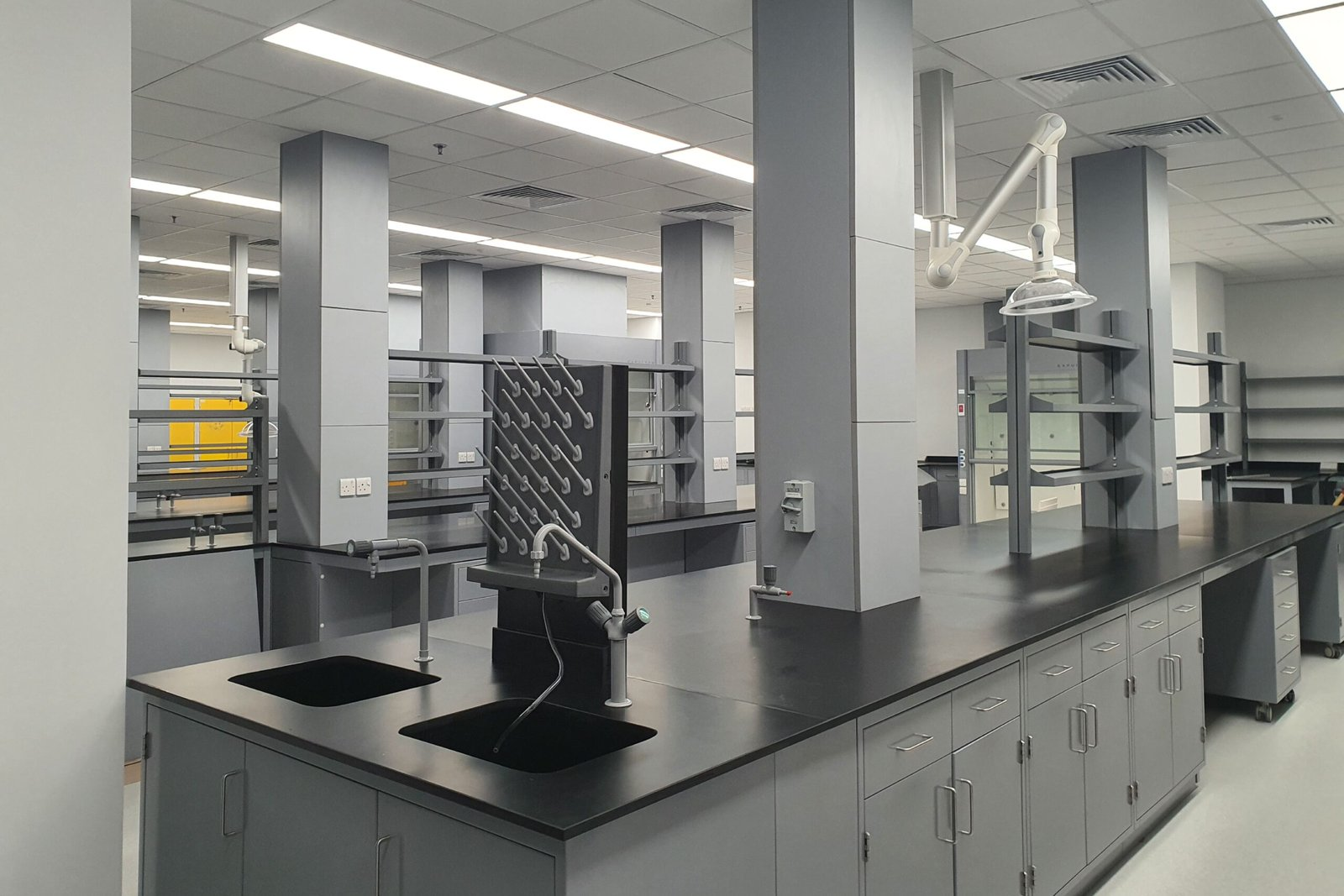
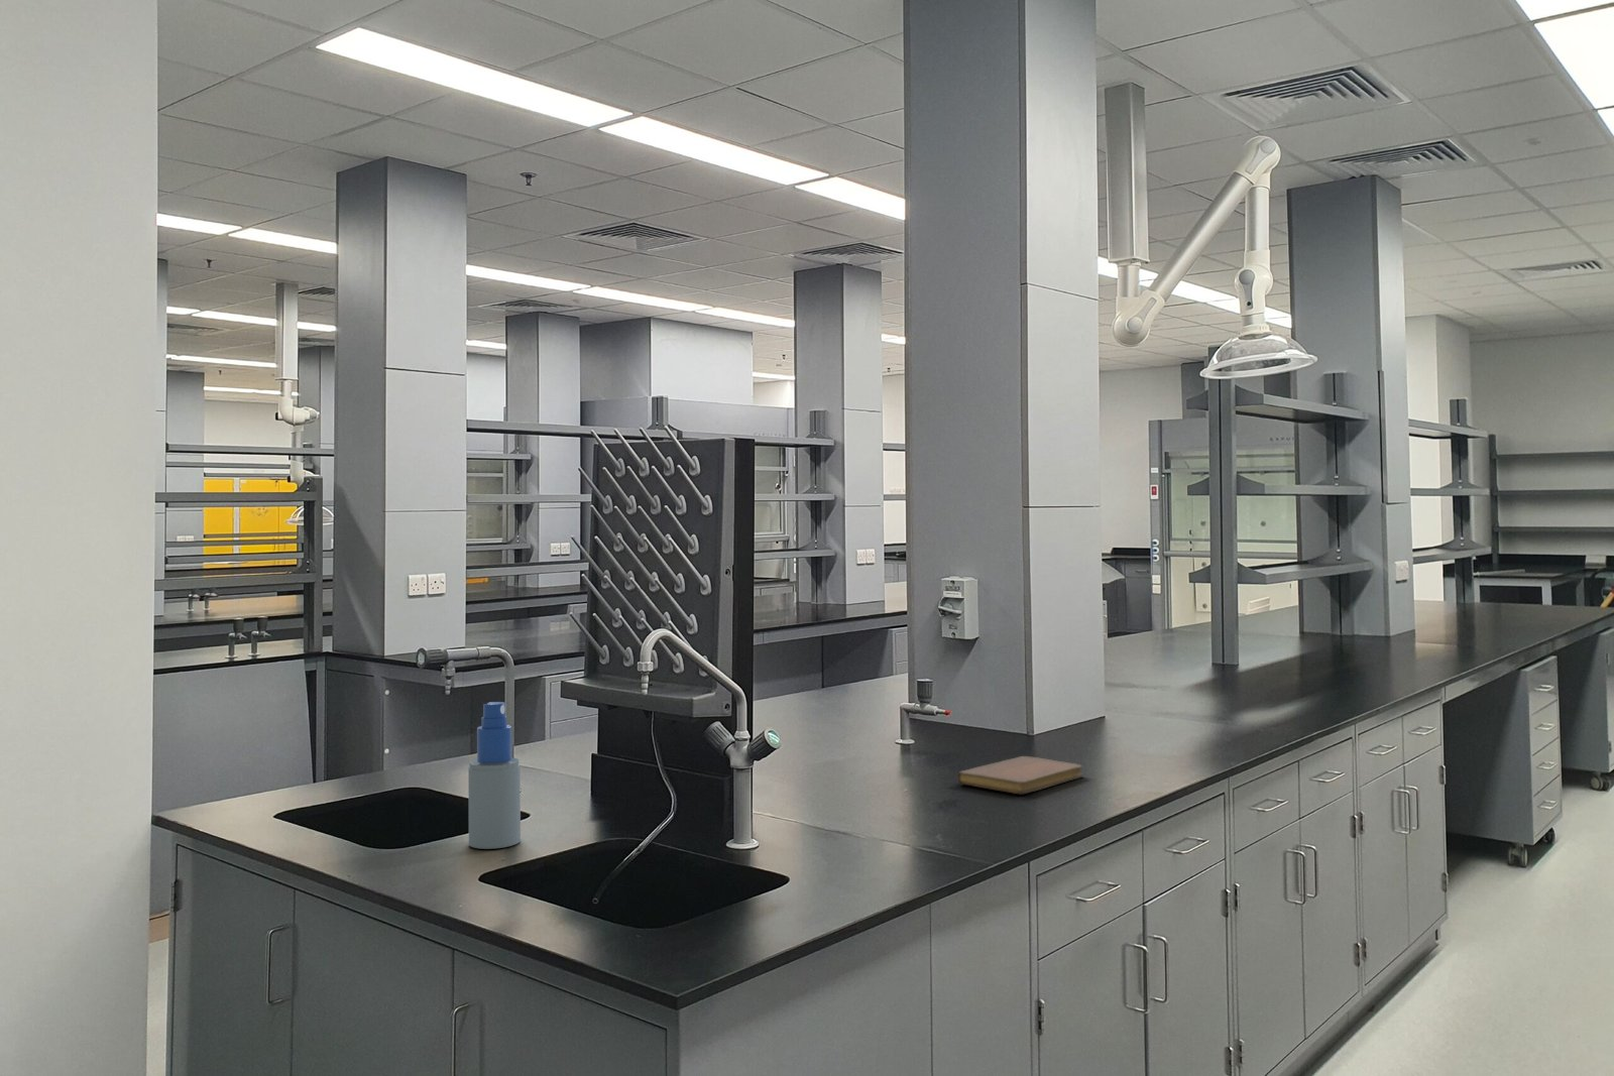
+ spray bottle [467,701,521,850]
+ notebook [956,755,1084,796]
